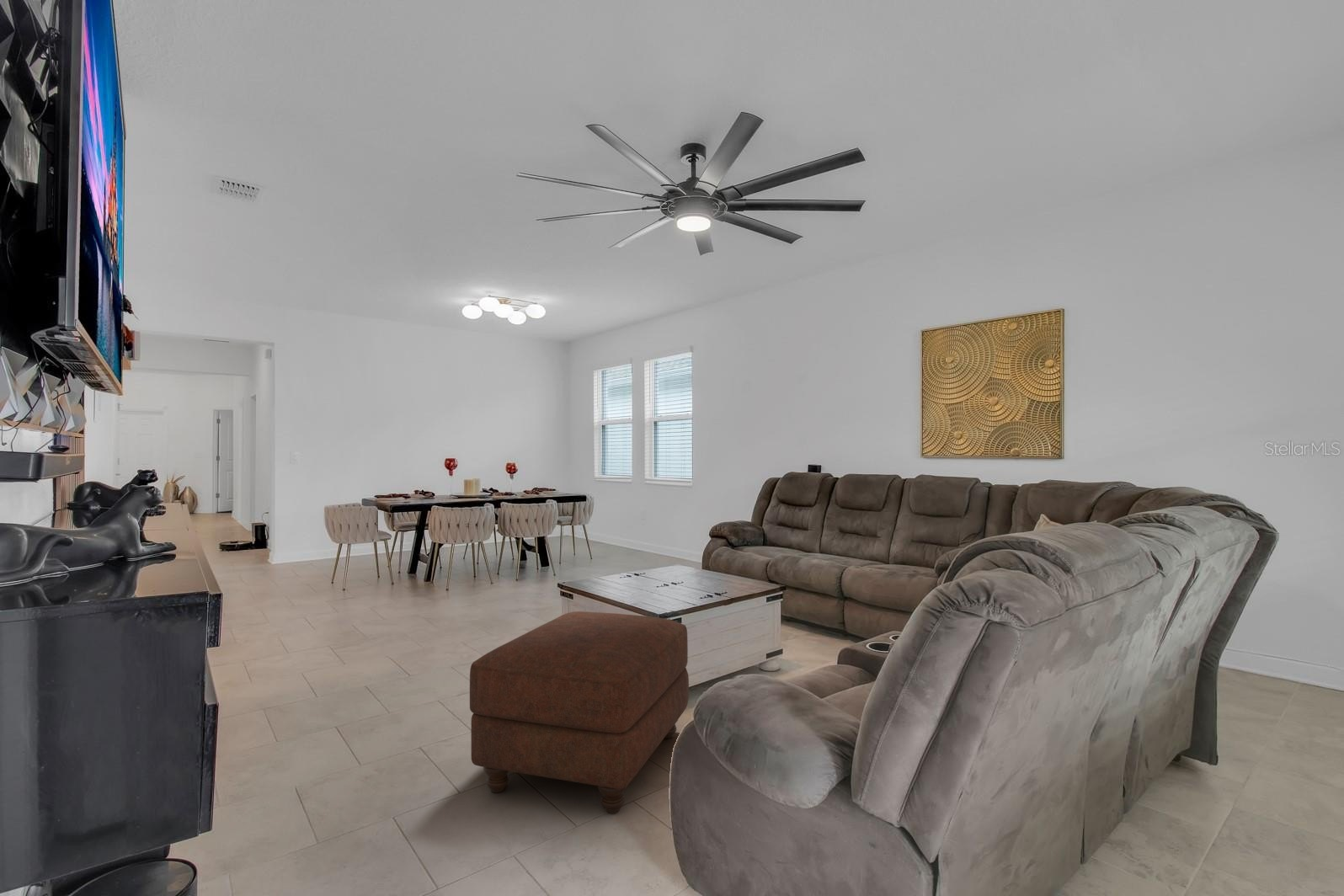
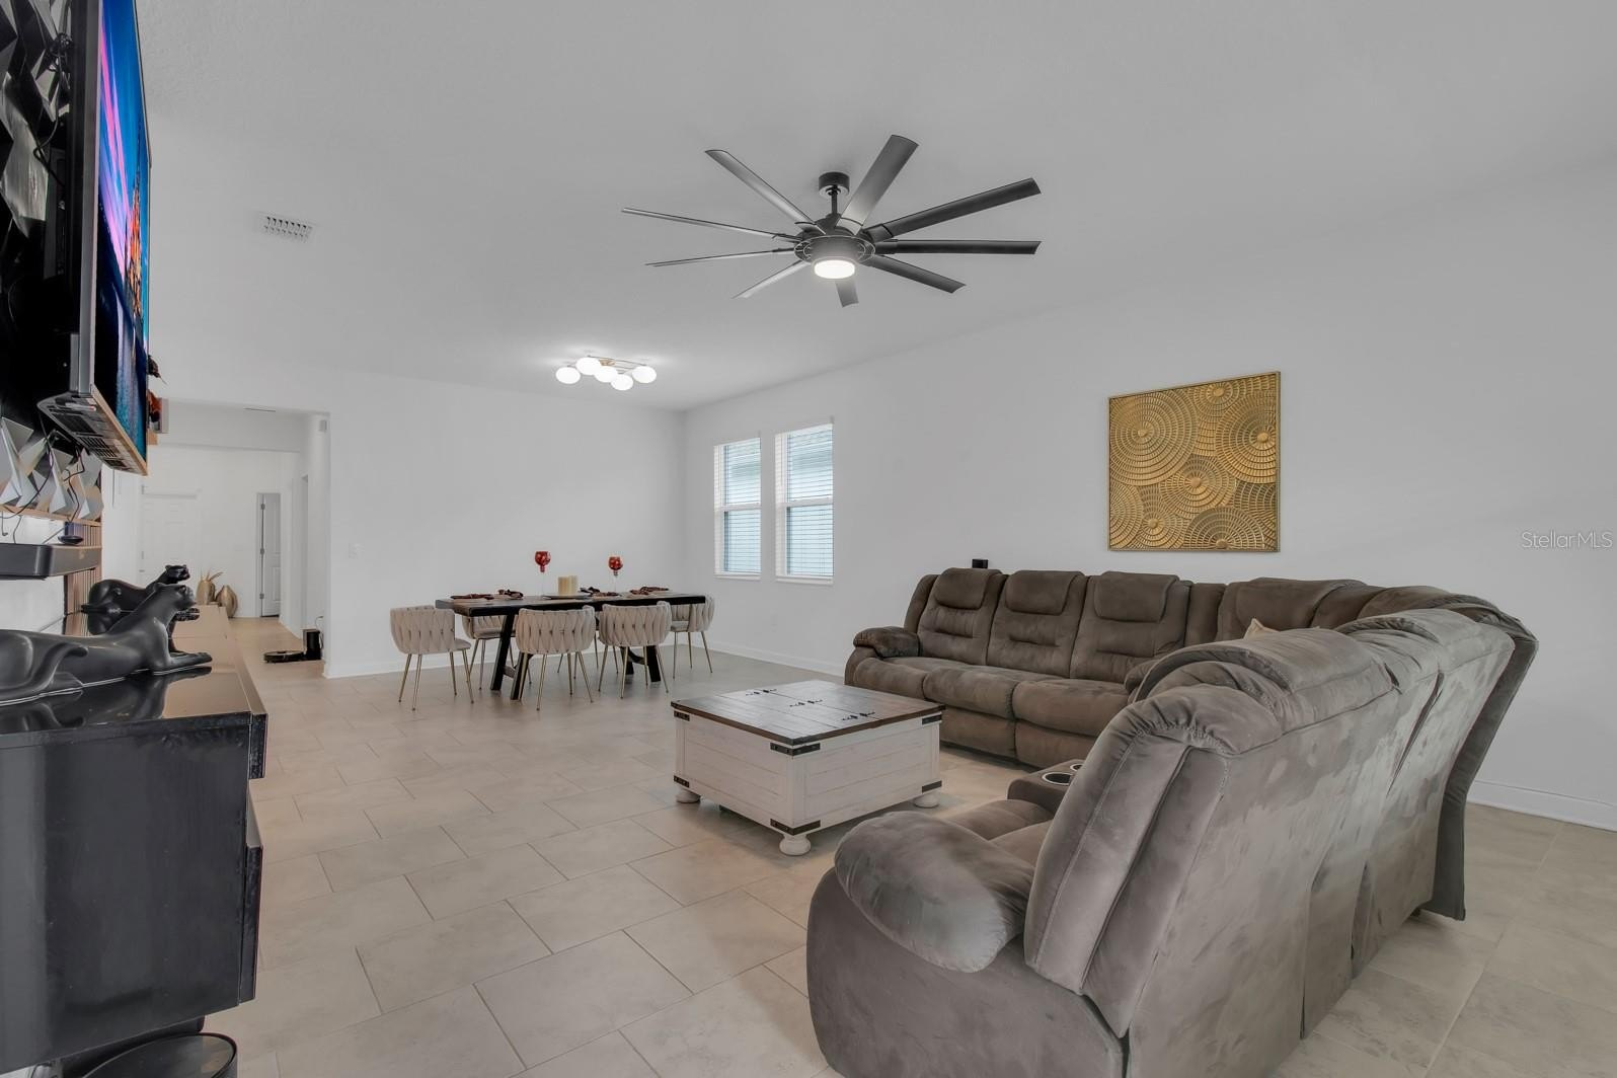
- ottoman [469,611,690,814]
